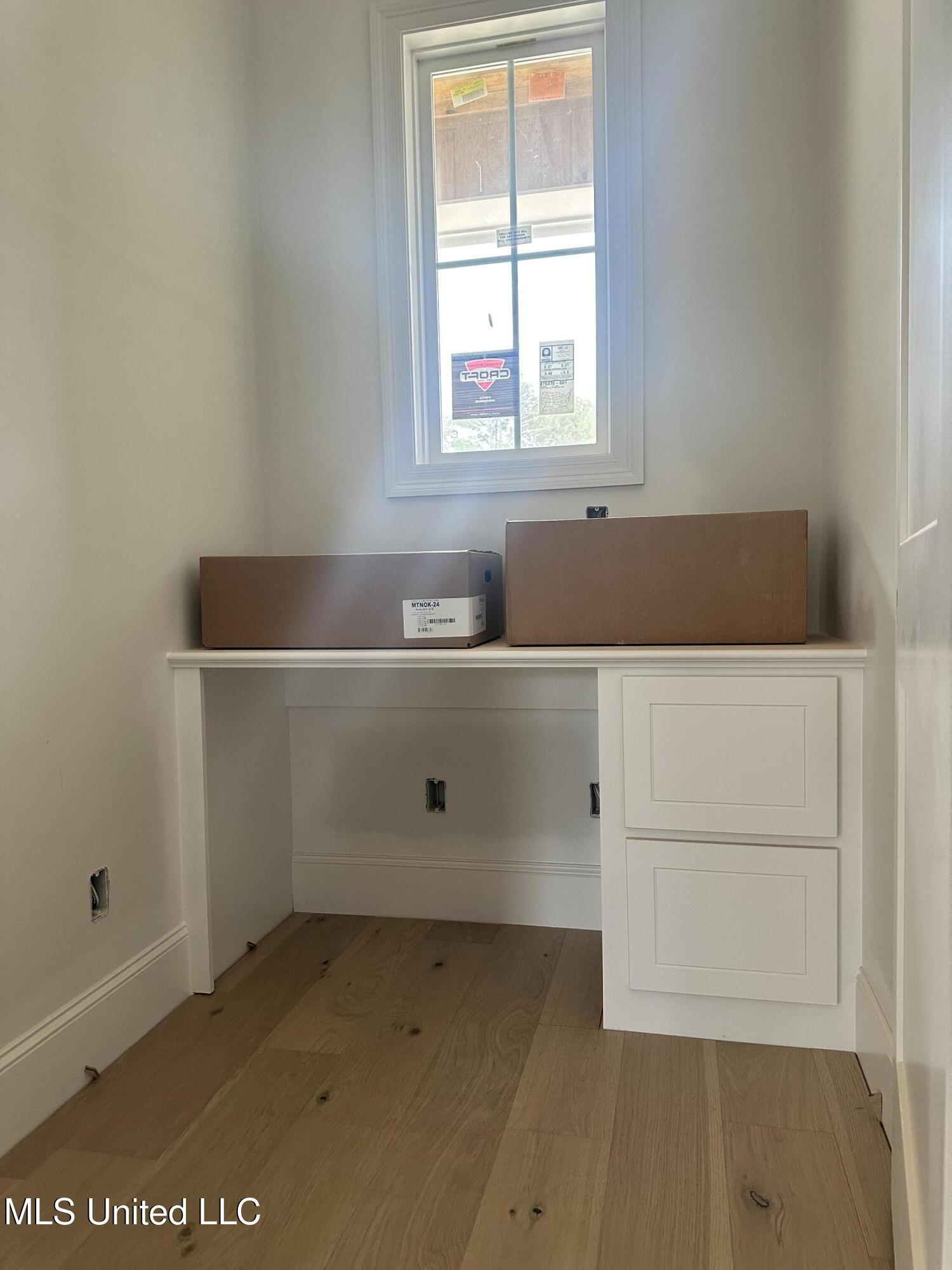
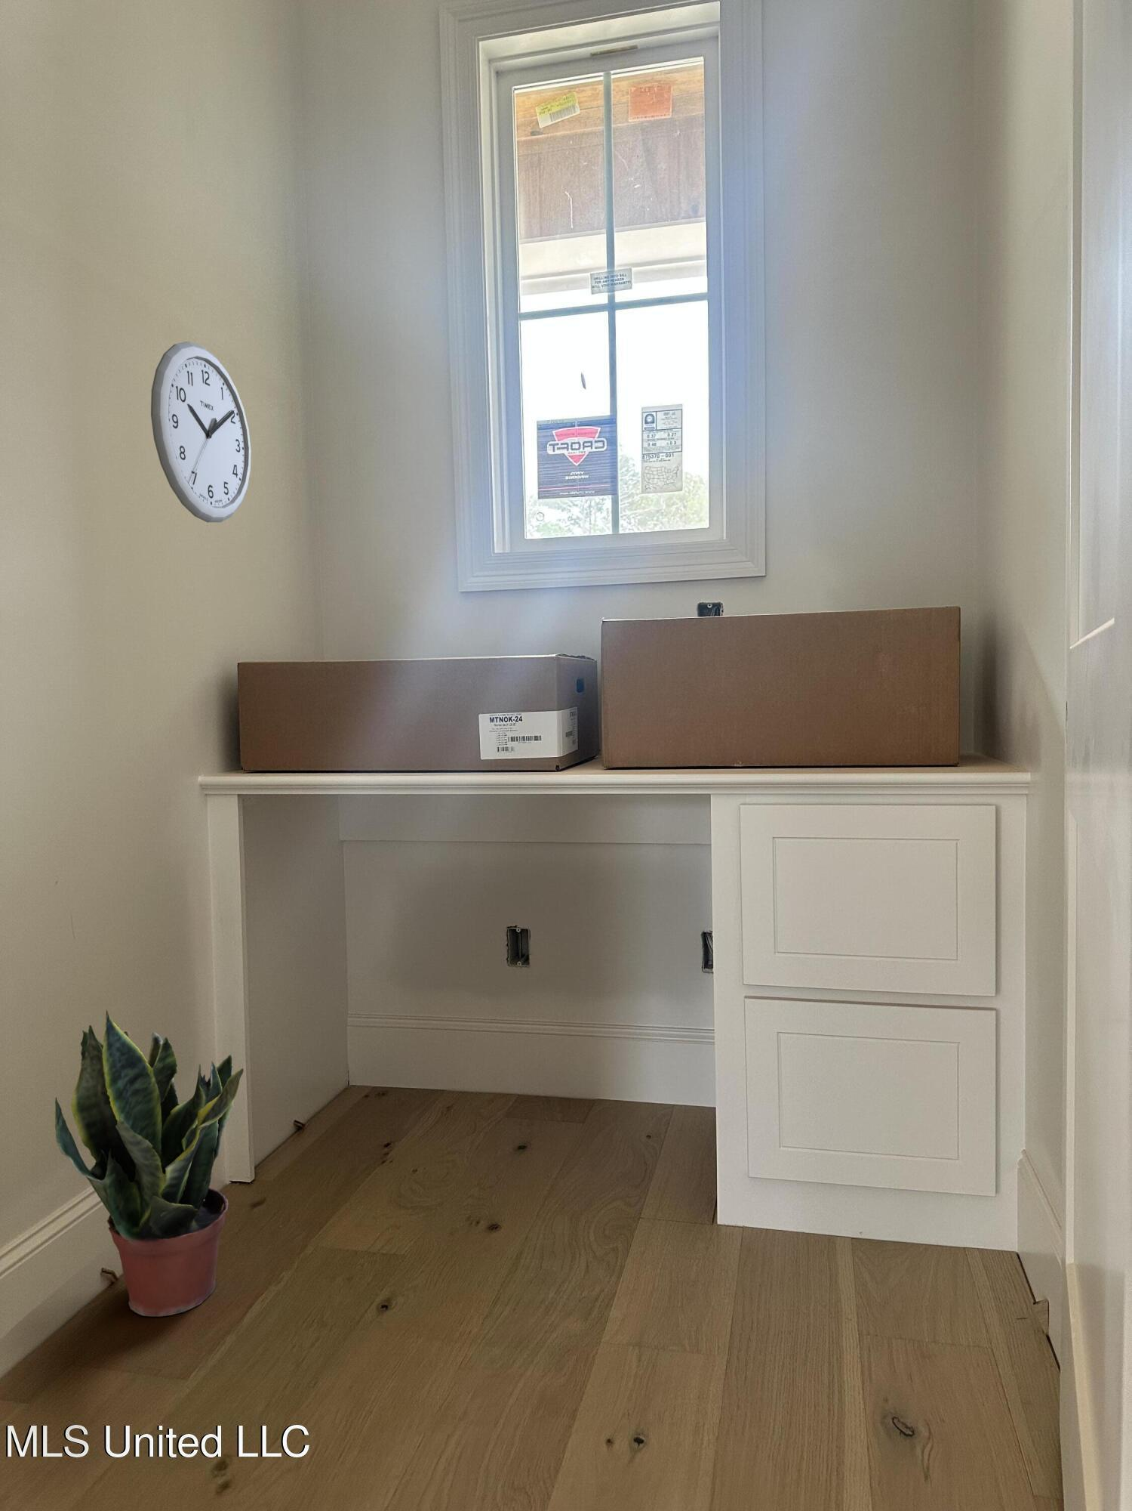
+ potted plant [55,1009,245,1317]
+ wall clock [150,340,251,522]
